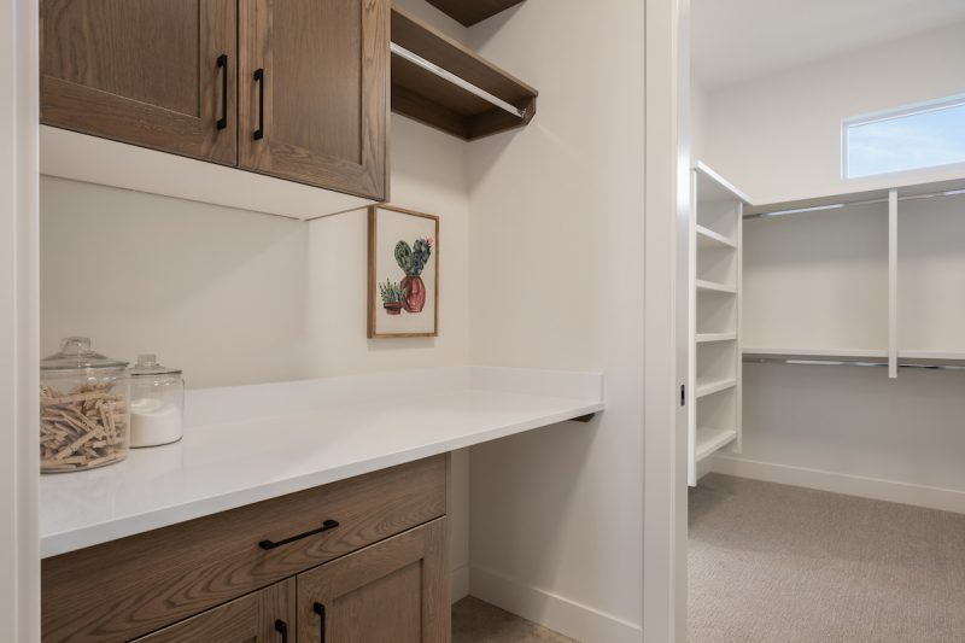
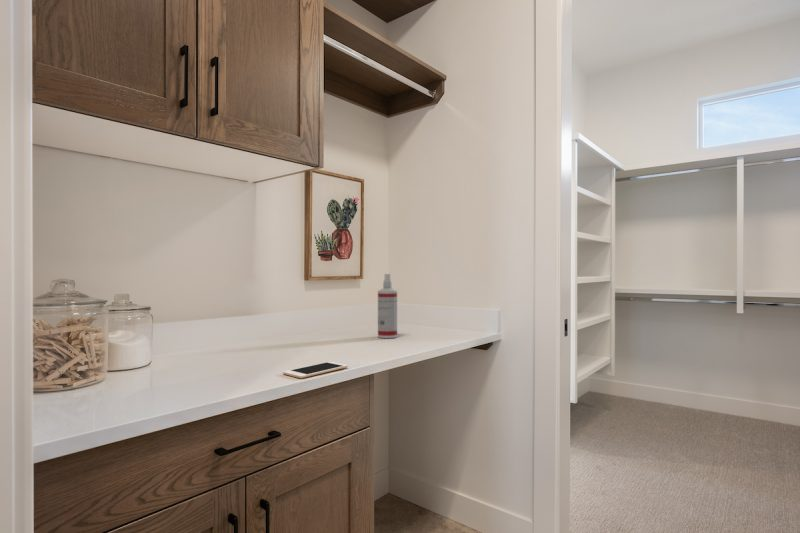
+ cell phone [282,361,349,379]
+ spray bottle [377,273,398,339]
